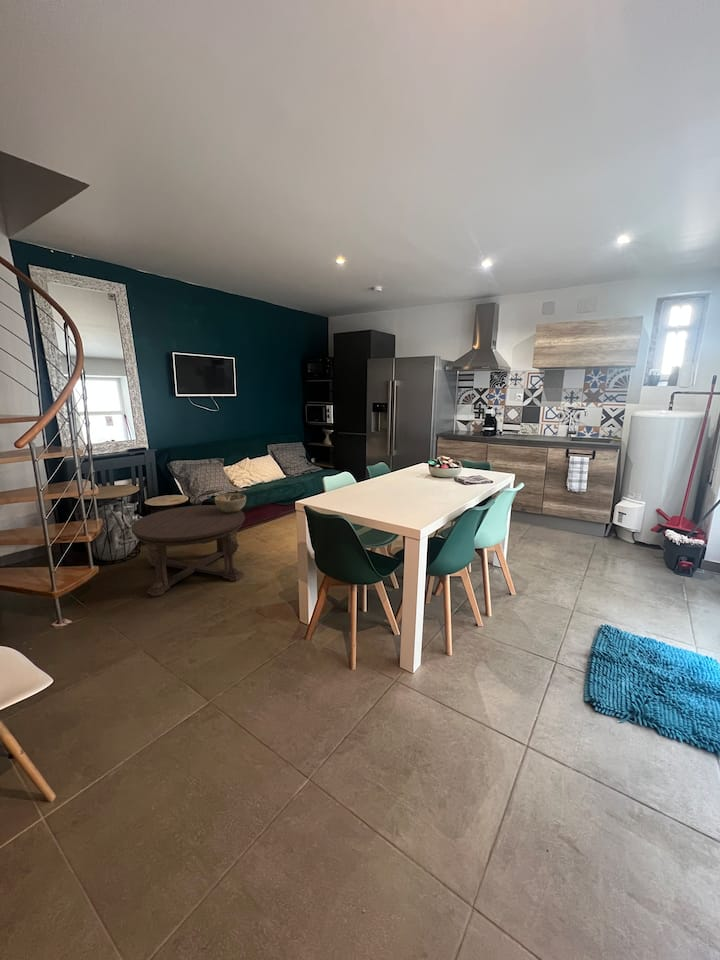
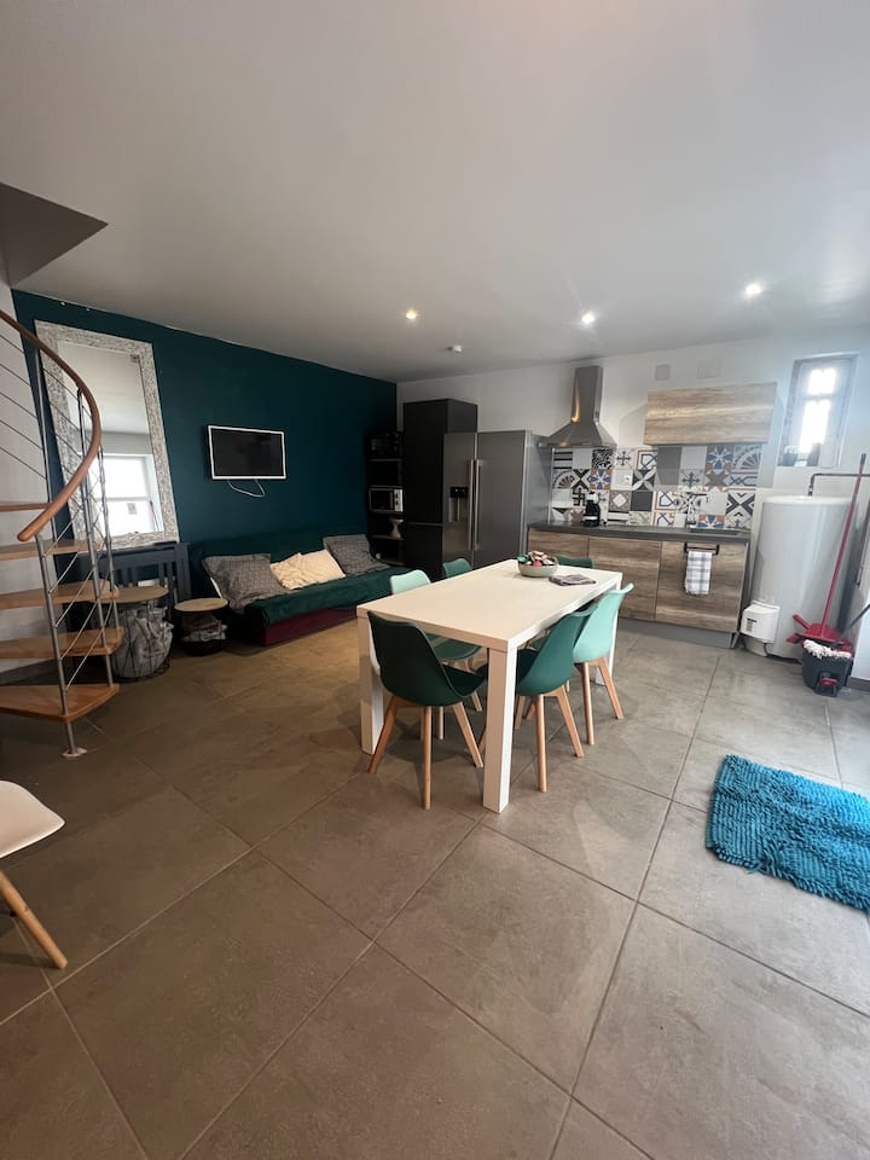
- coffee table [130,504,246,597]
- decorative bowl [214,492,247,513]
